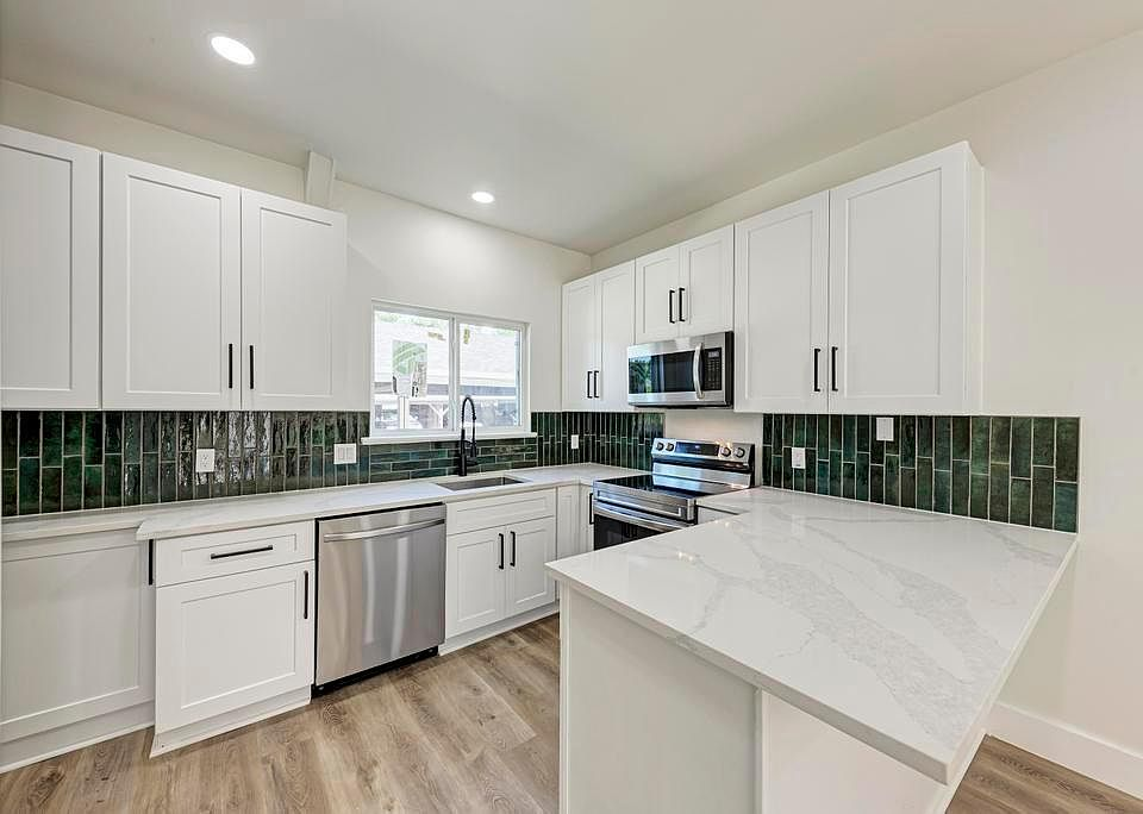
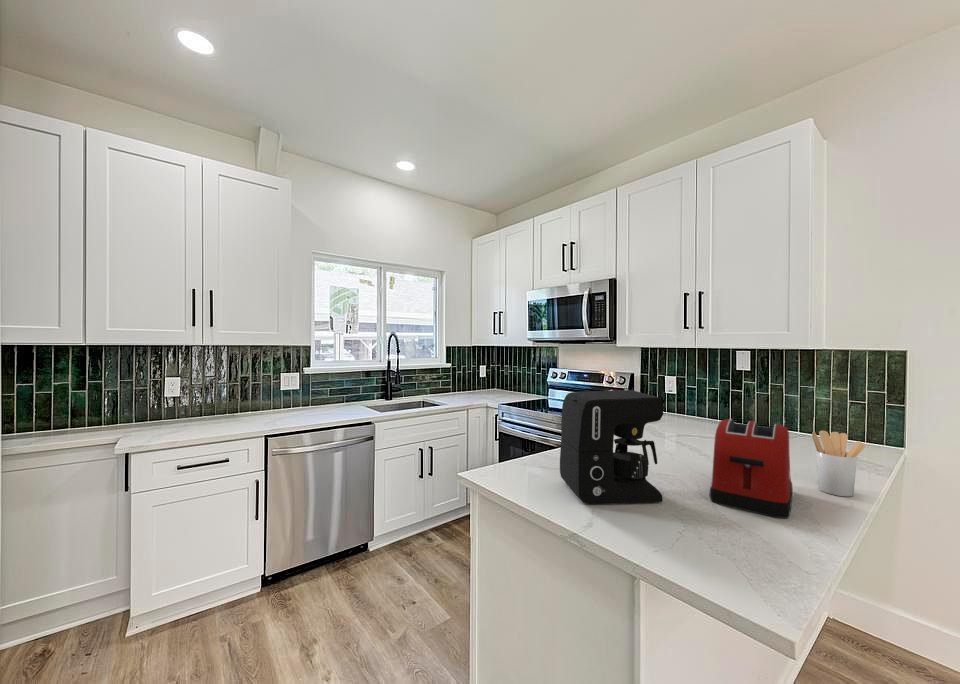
+ utensil holder [811,430,866,497]
+ coffee maker [559,389,664,505]
+ toaster [709,418,793,519]
